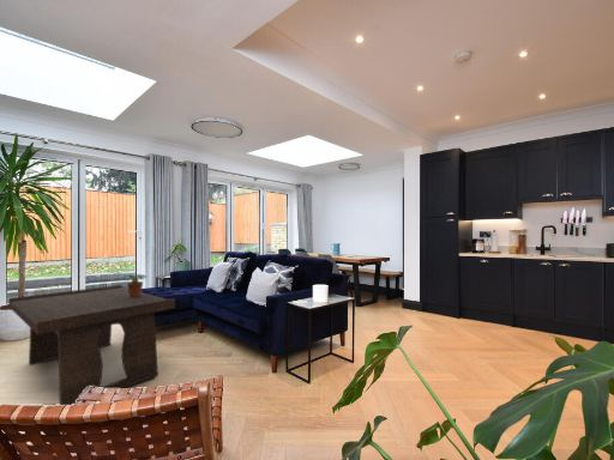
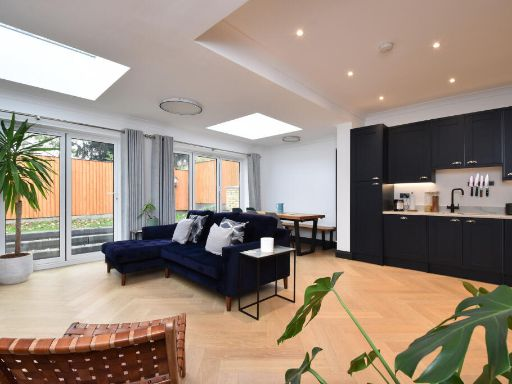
- potted plant [121,273,148,297]
- coffee table [7,284,176,406]
